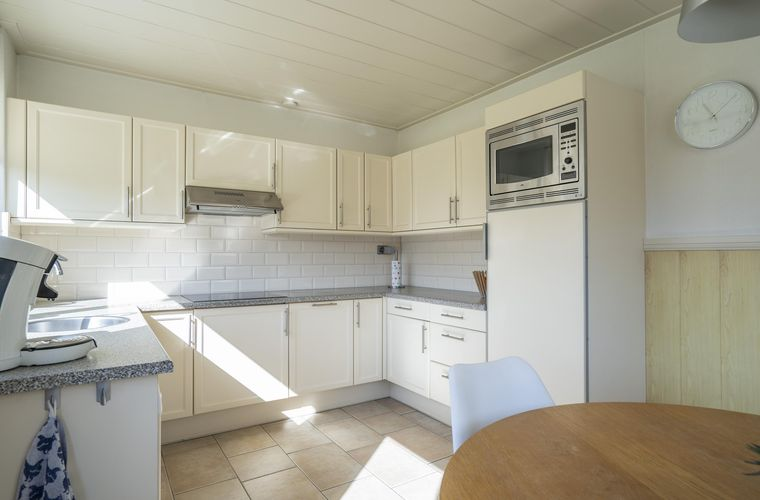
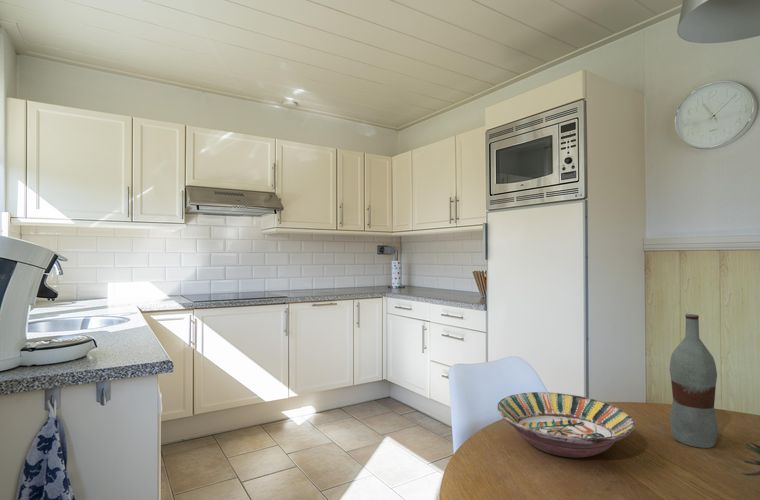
+ serving bowl [496,391,636,459]
+ bottle [669,313,719,449]
